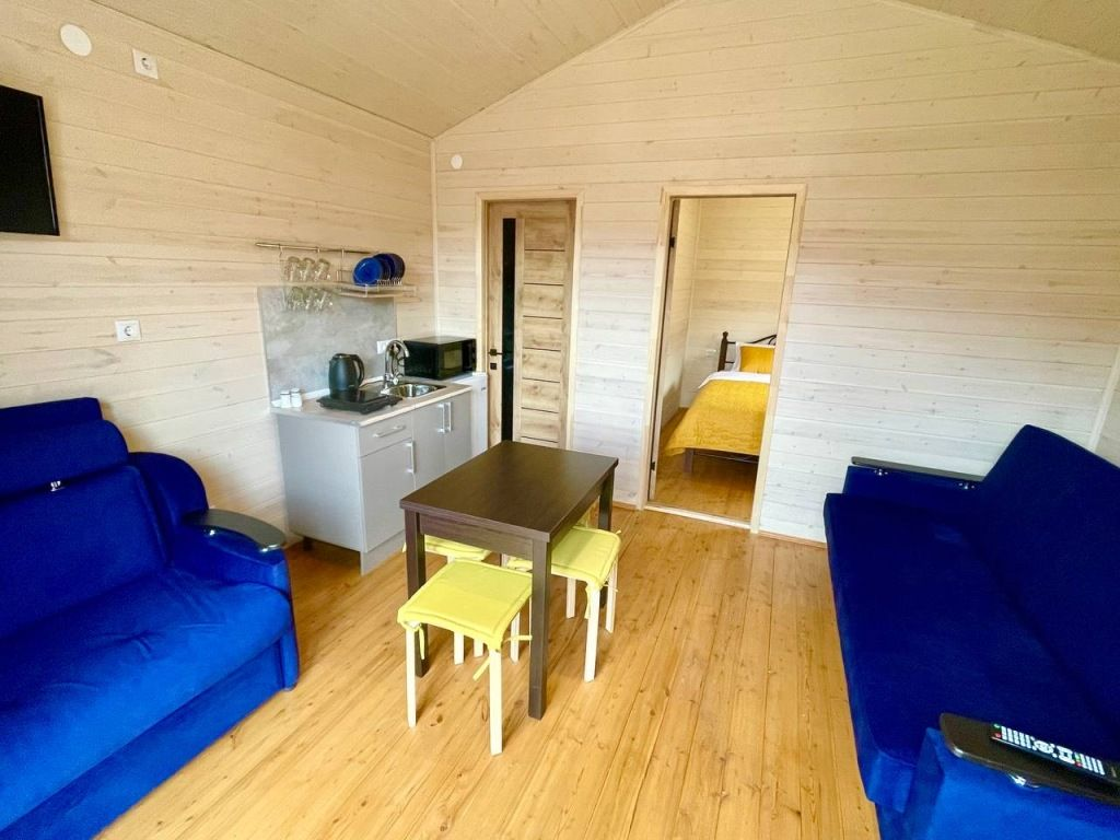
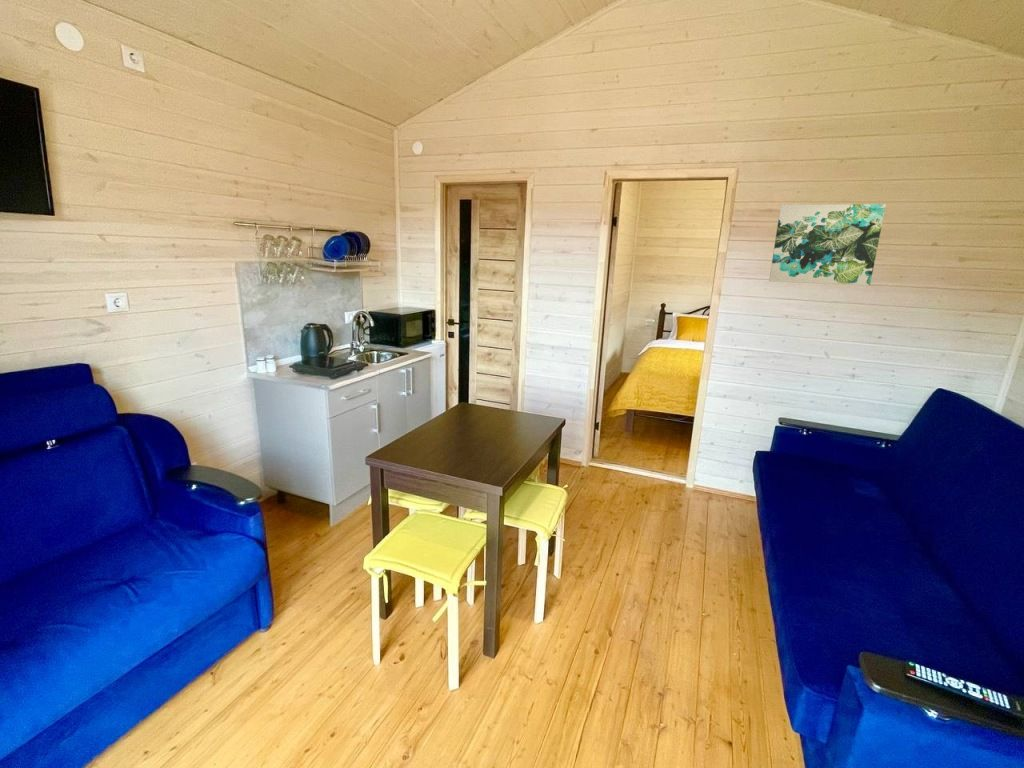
+ wall art [768,203,887,287]
